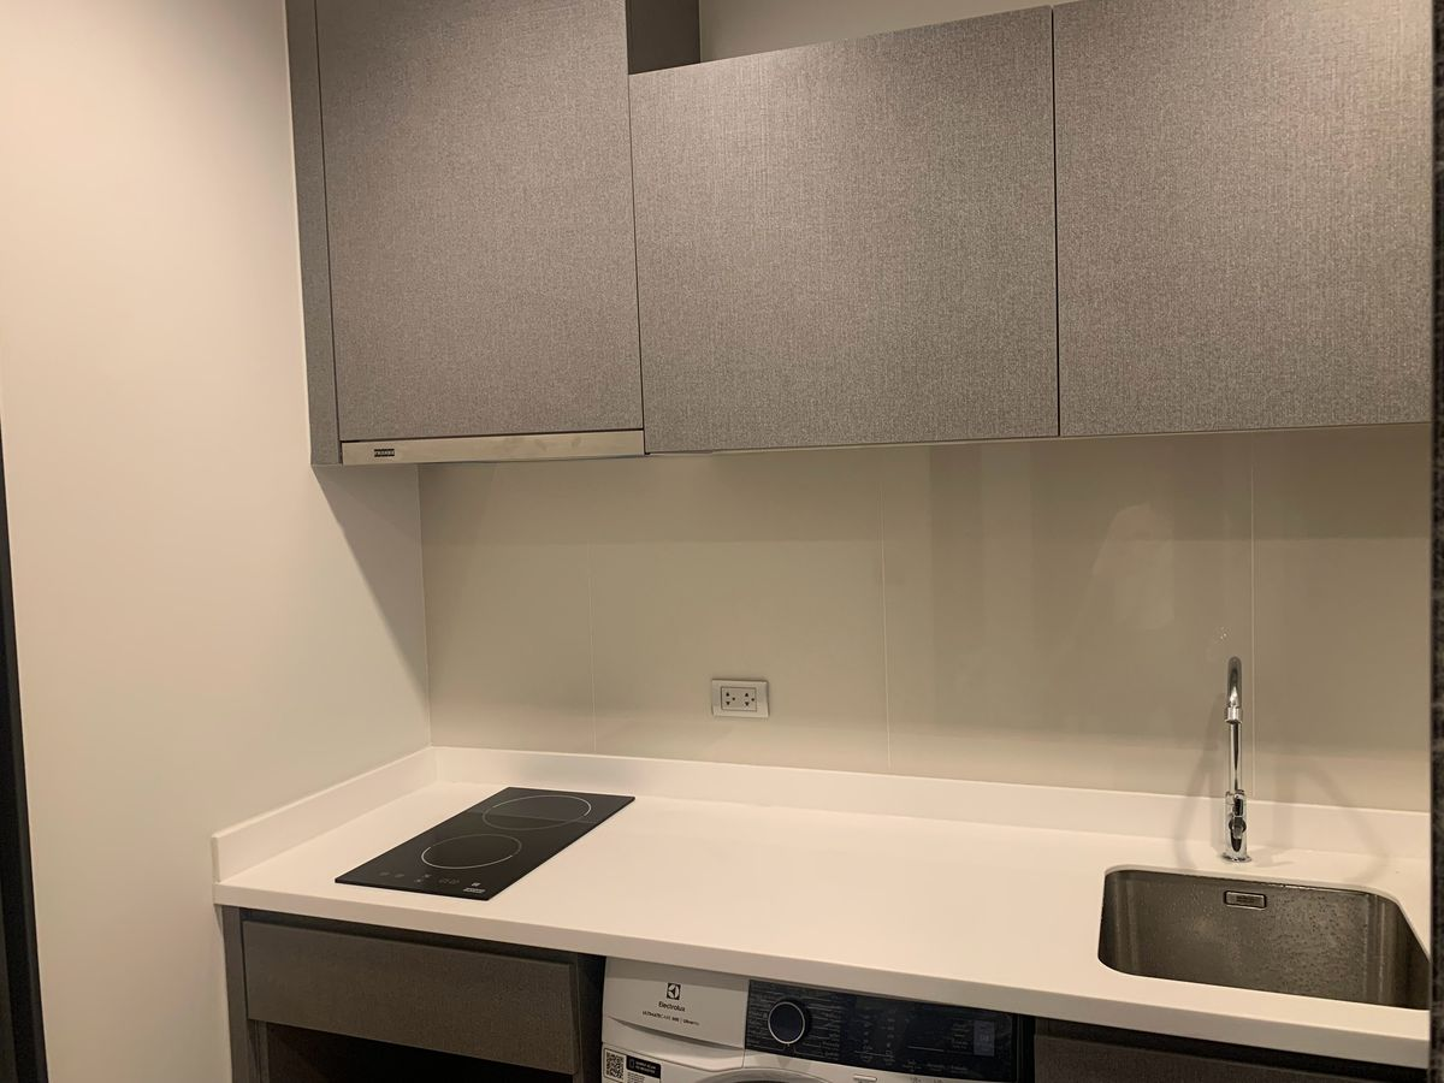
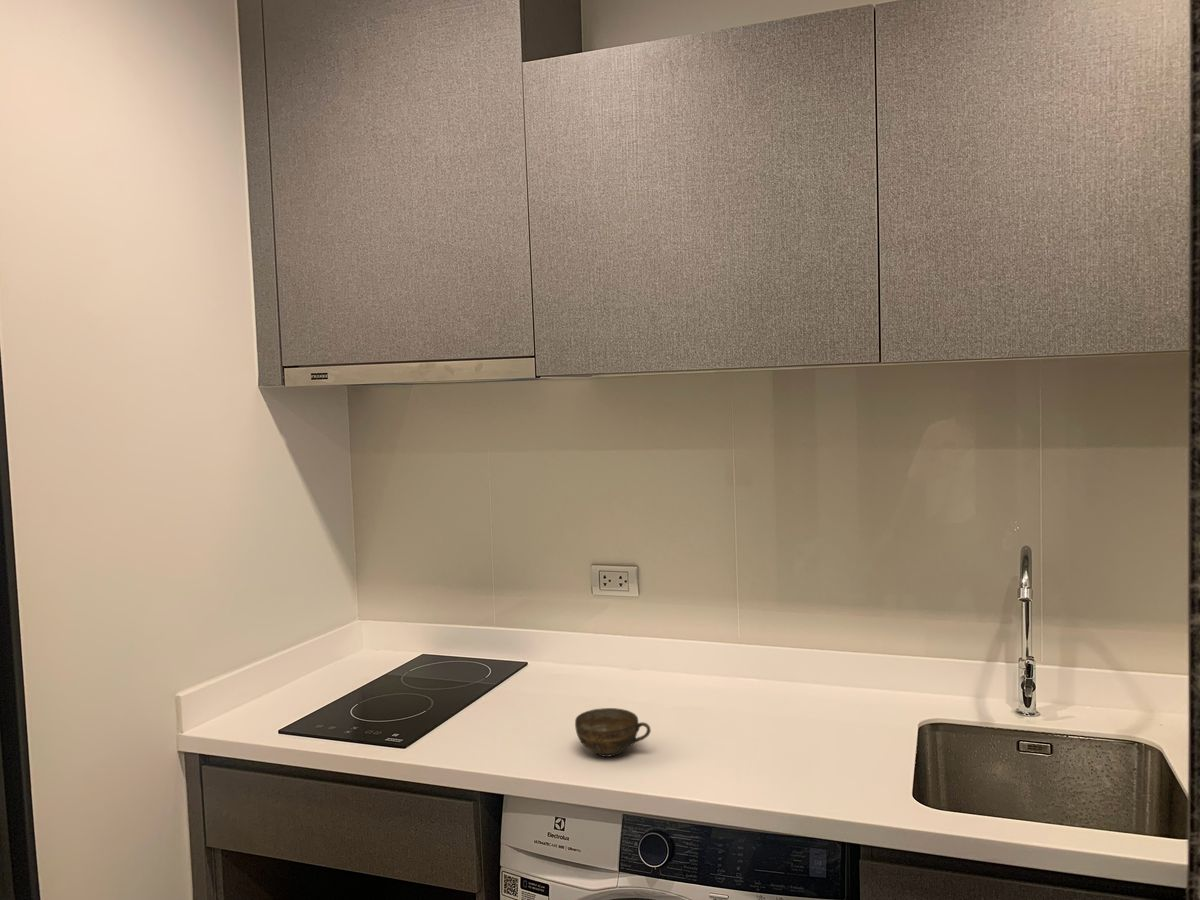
+ cup [574,707,652,758]
